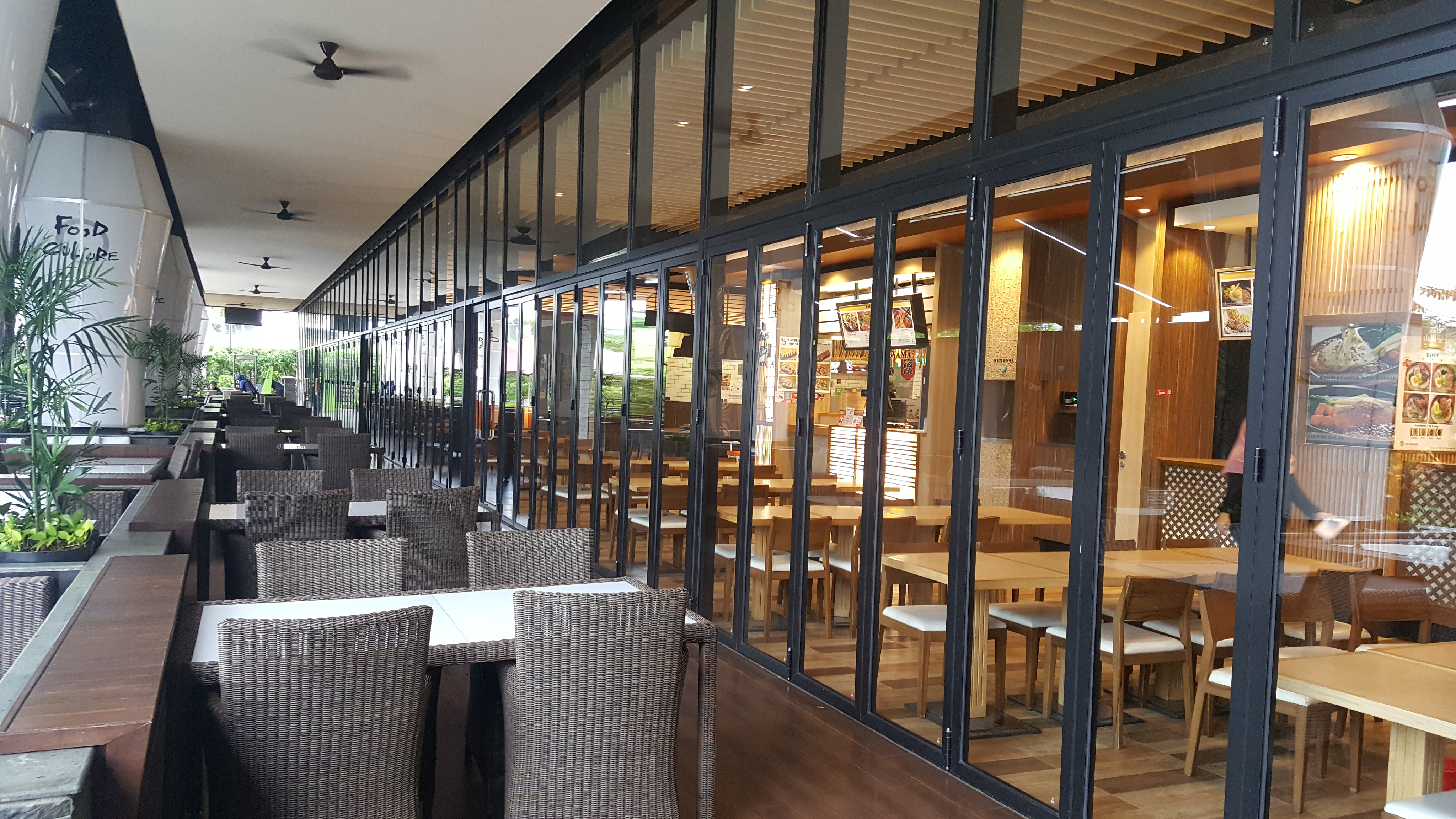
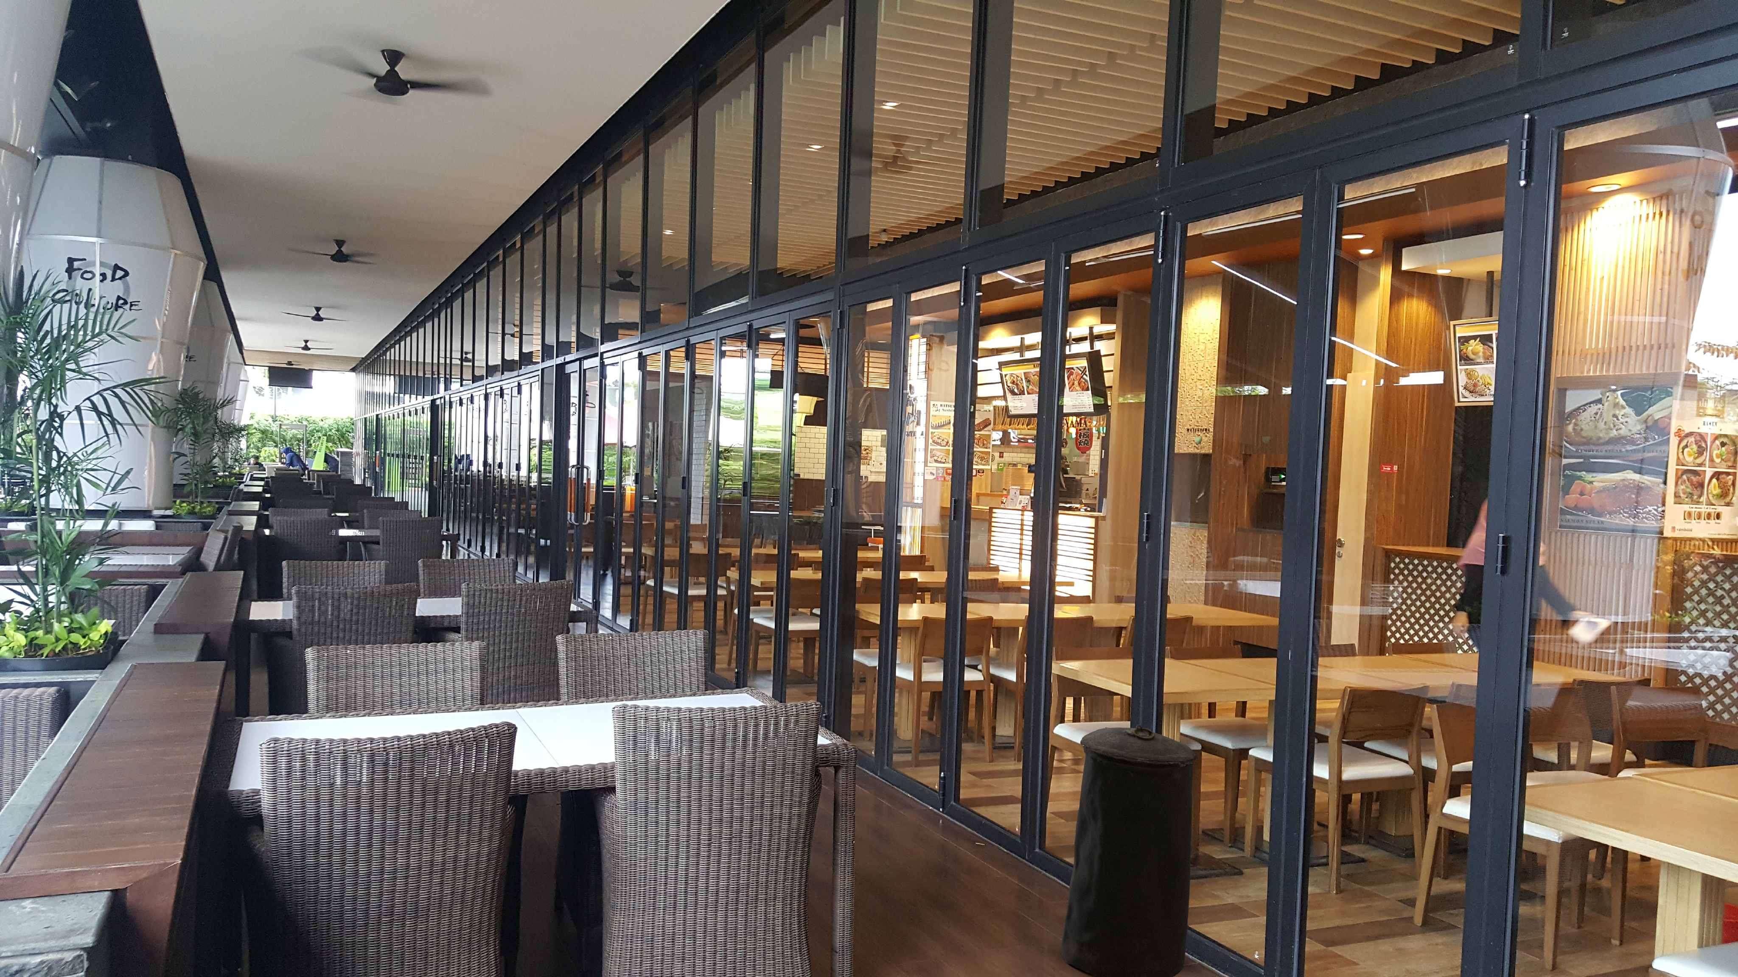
+ trash can [1060,724,1197,977]
